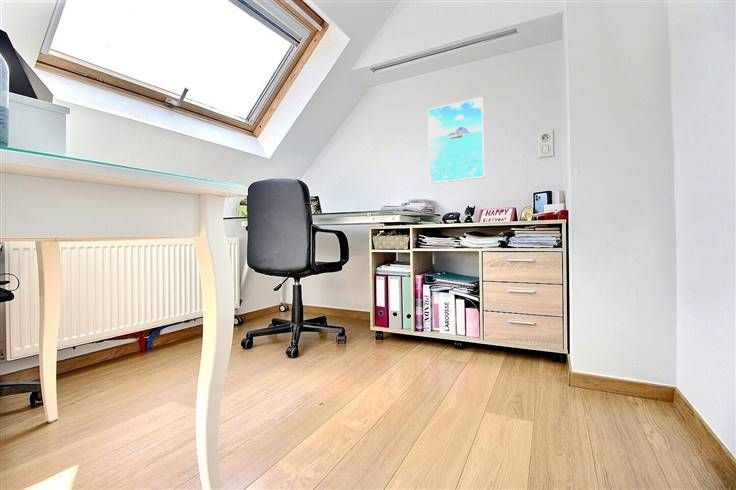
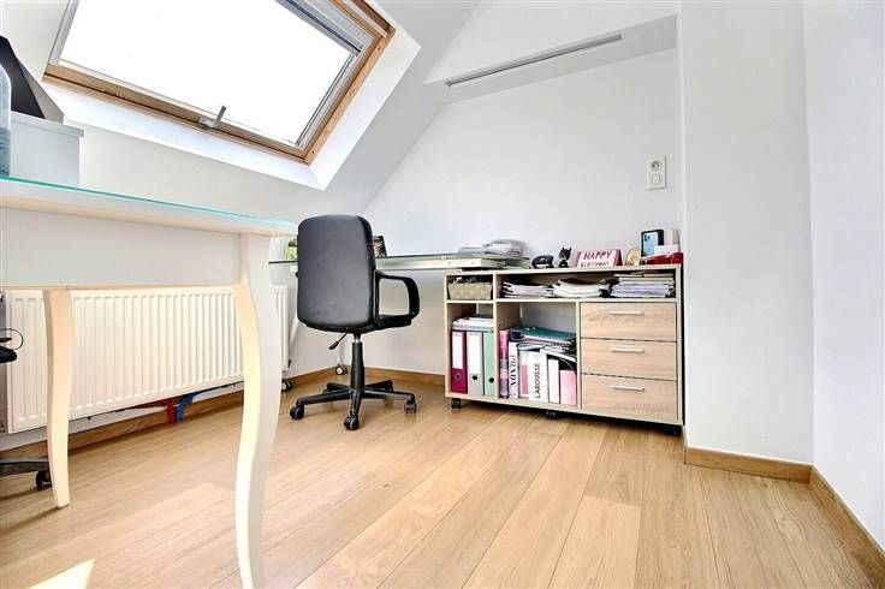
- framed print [427,96,486,185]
